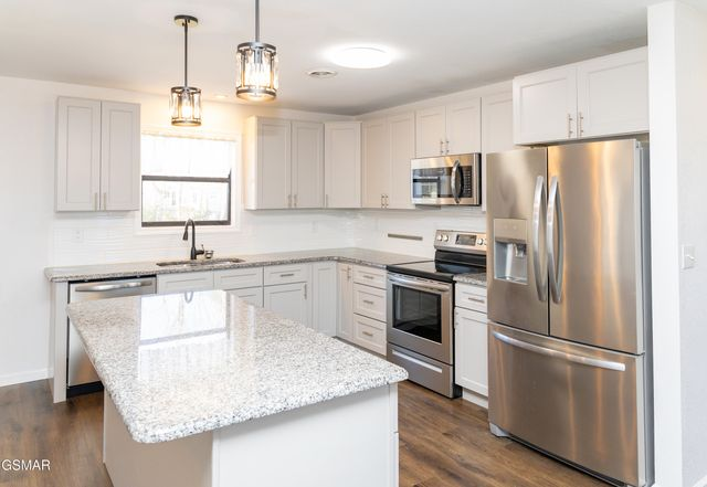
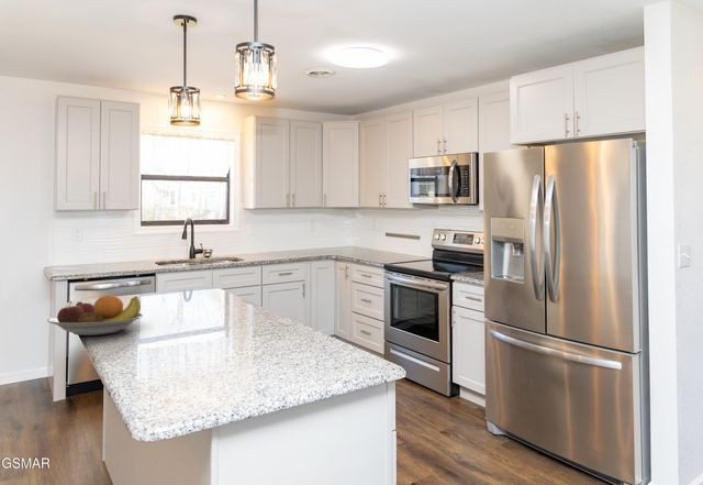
+ fruit bowl [46,295,144,337]
